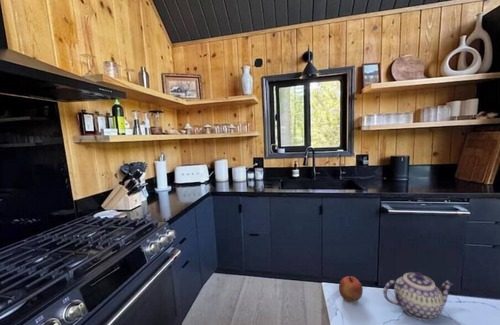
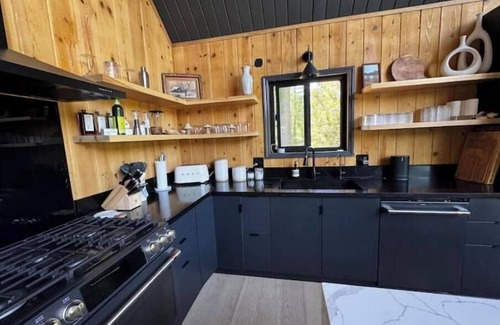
- teapot [382,272,455,321]
- apple [338,275,364,303]
